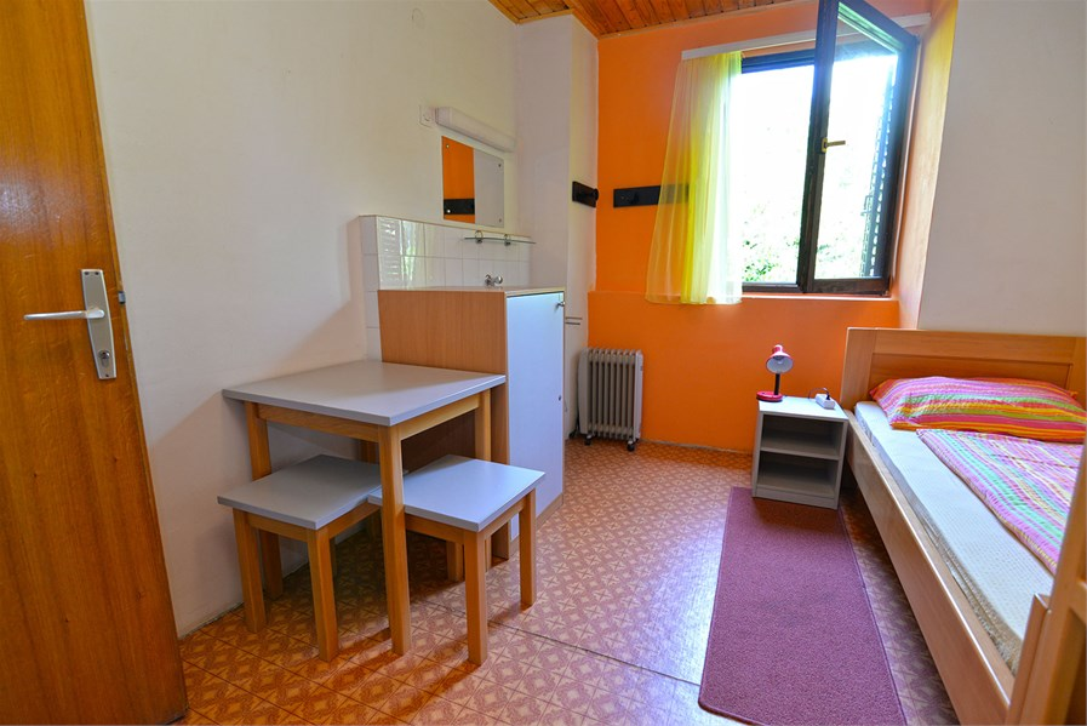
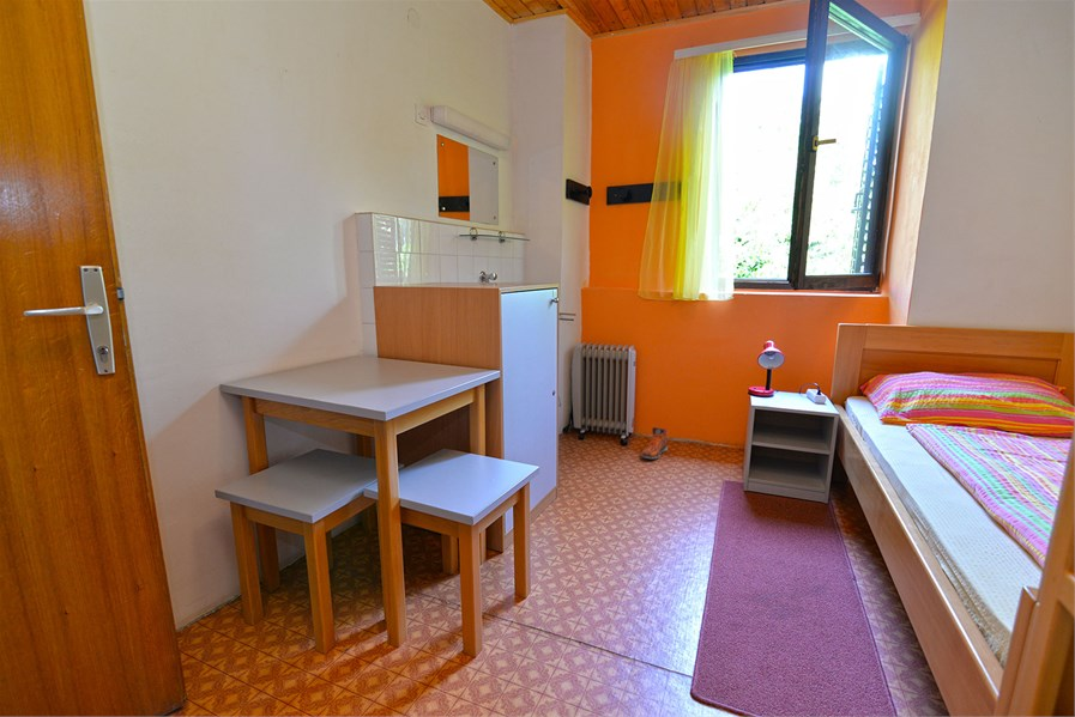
+ sneaker [640,426,669,460]
